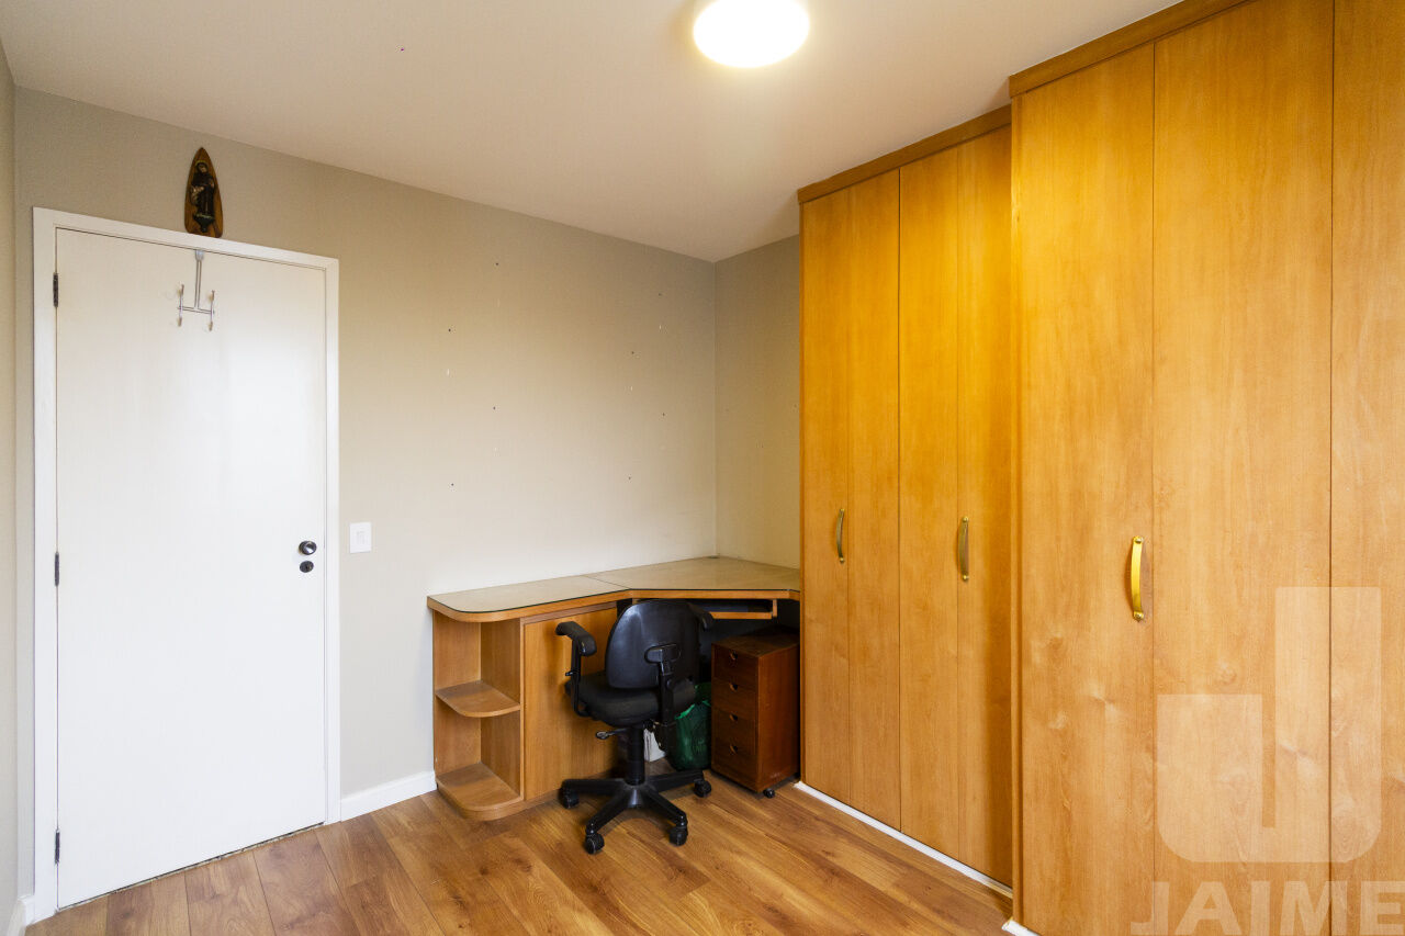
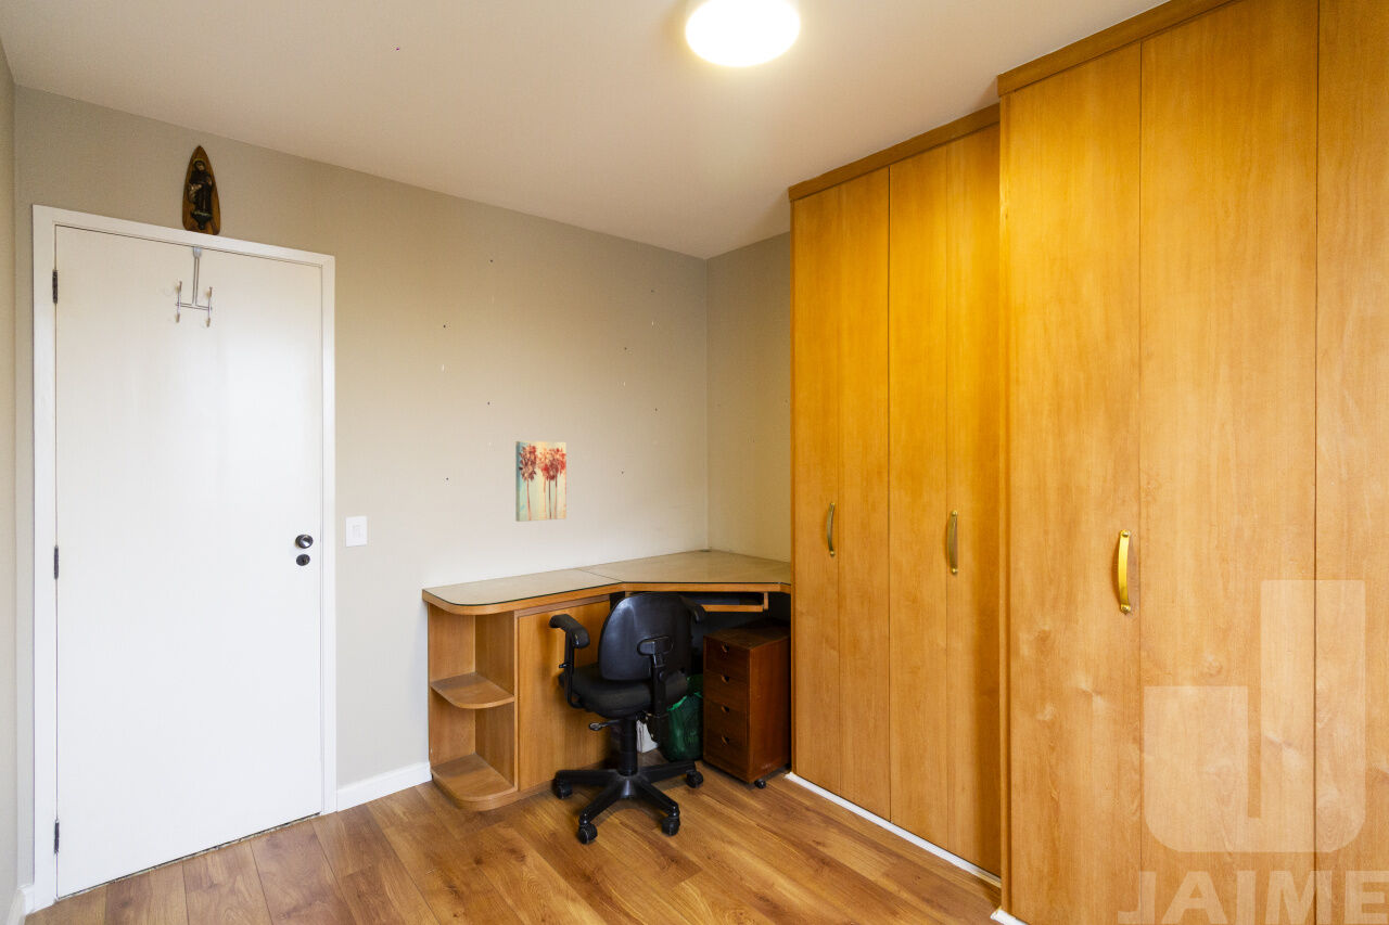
+ wall art [514,440,568,523]
